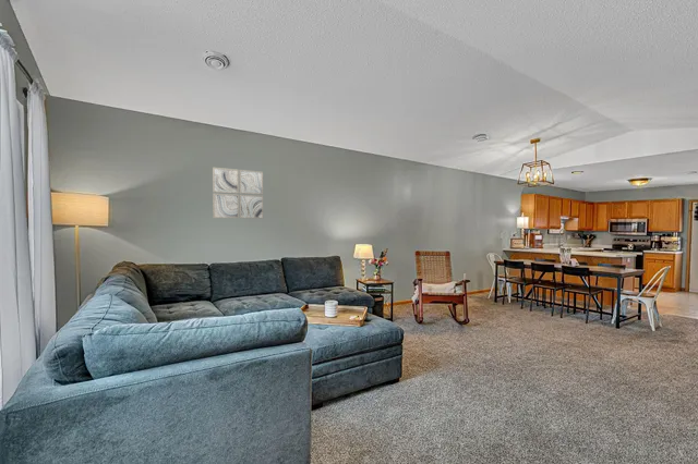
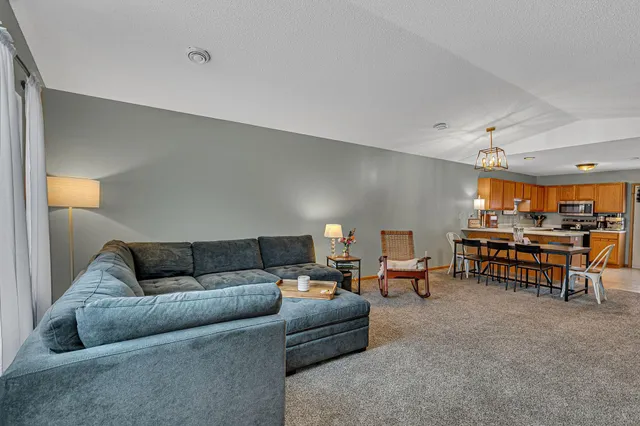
- wall art [212,167,264,220]
